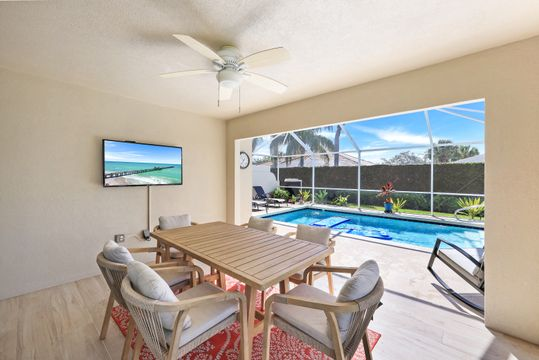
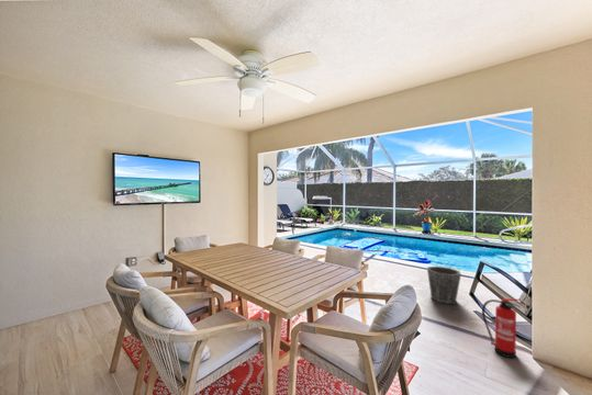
+ fire extinguisher [481,297,522,359]
+ waste bin [426,266,462,305]
